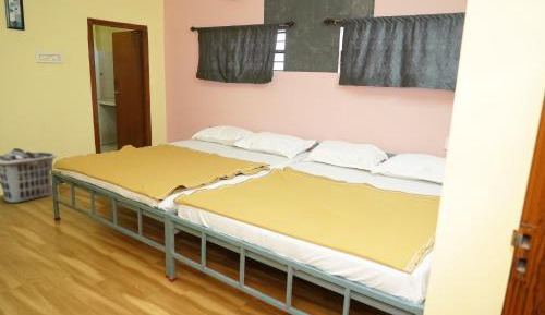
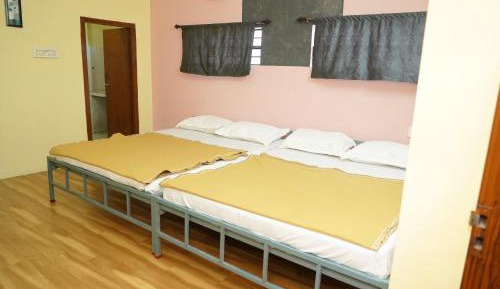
- clothes hamper [0,147,58,204]
